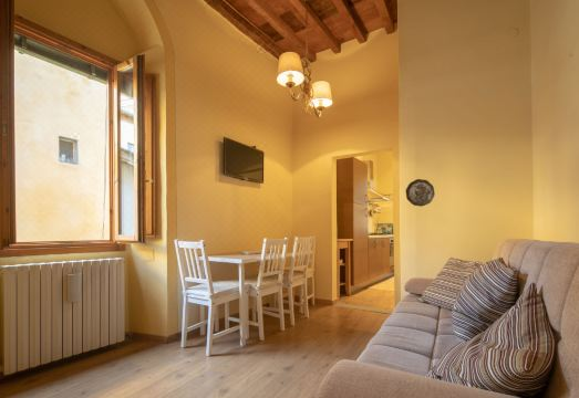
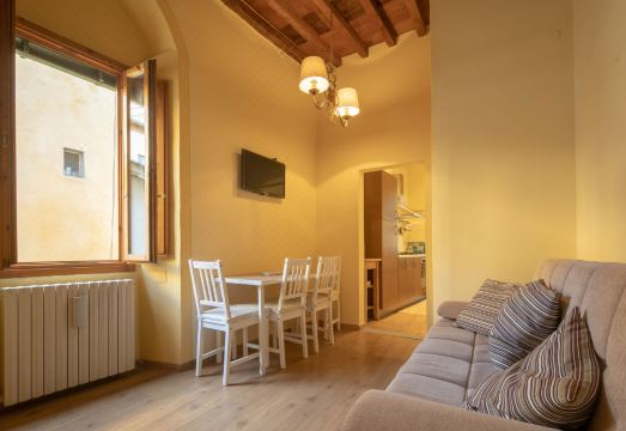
- decorative plate [404,178,436,208]
